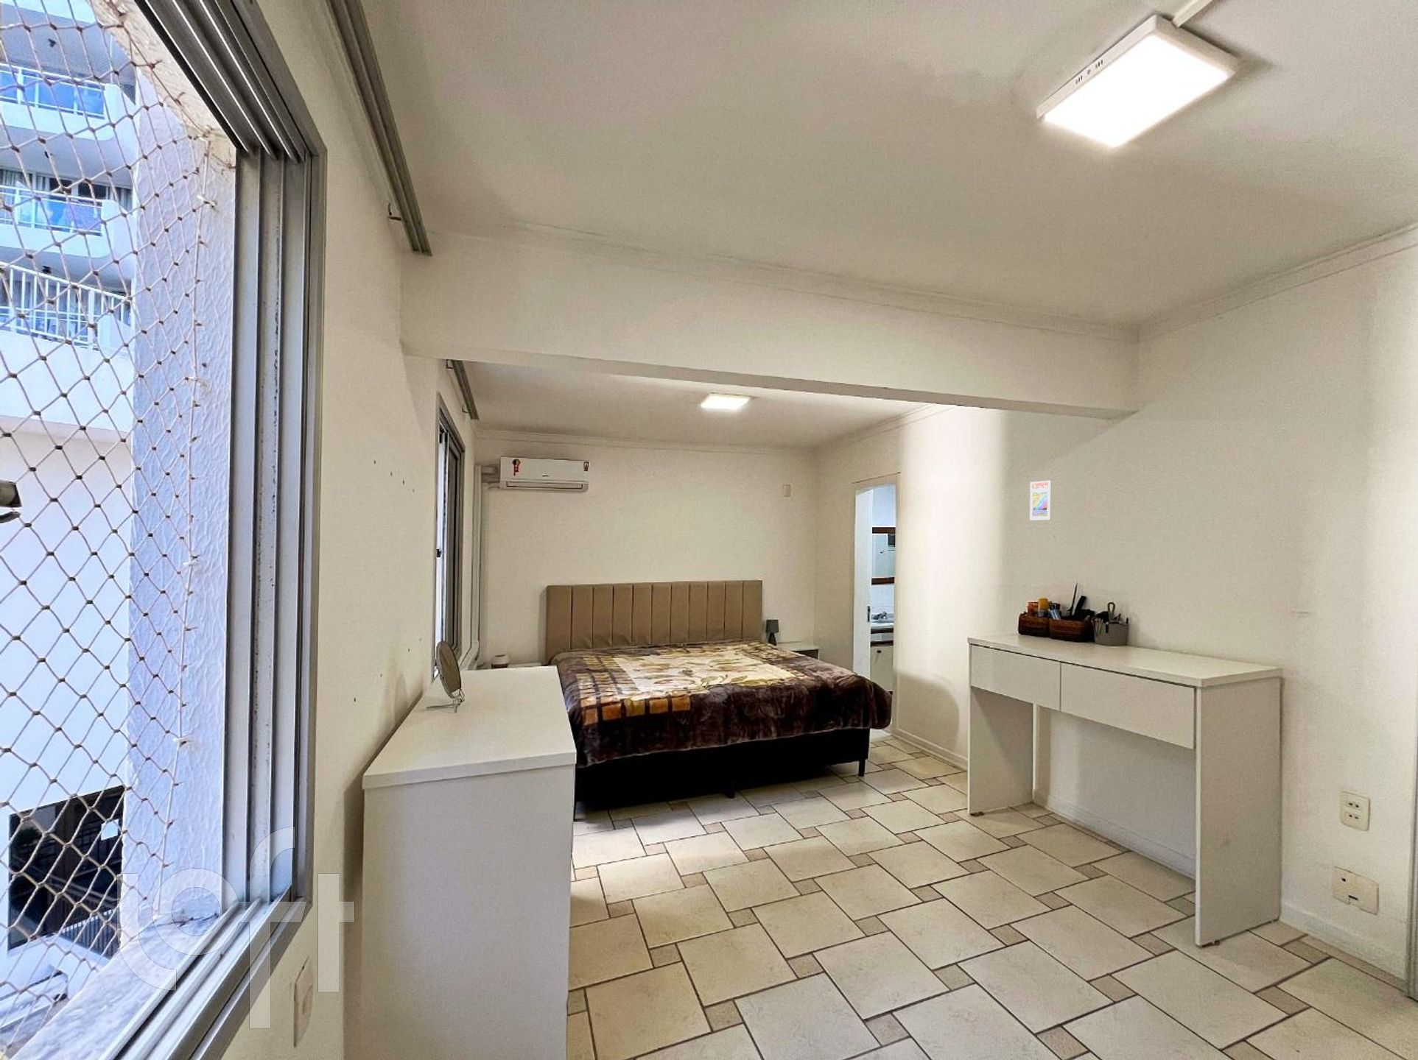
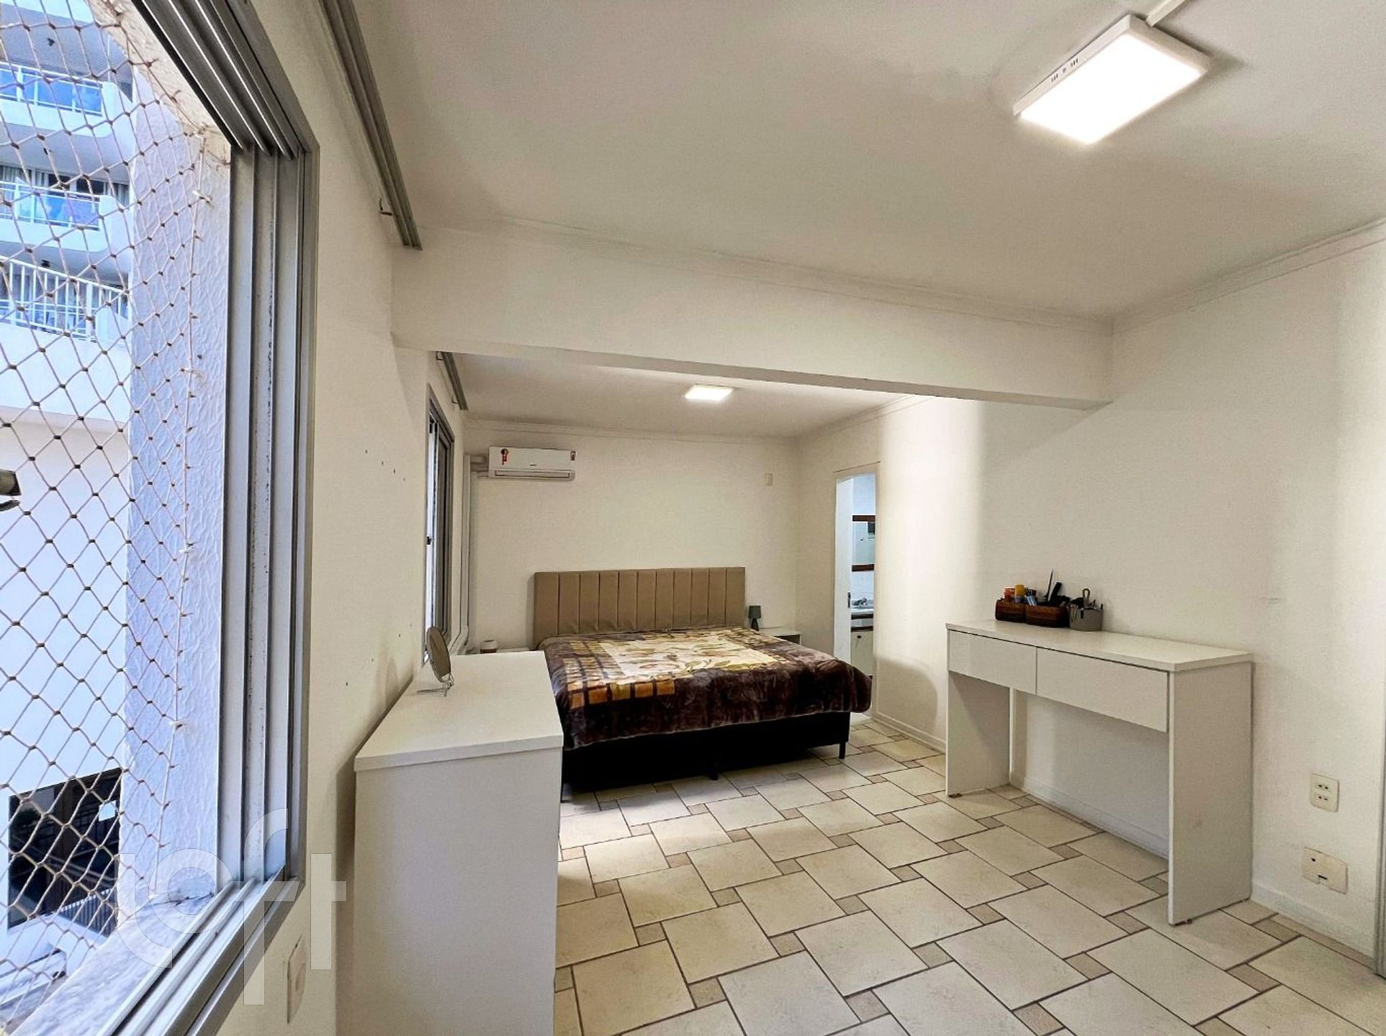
- trading card display case [1029,480,1052,520]
